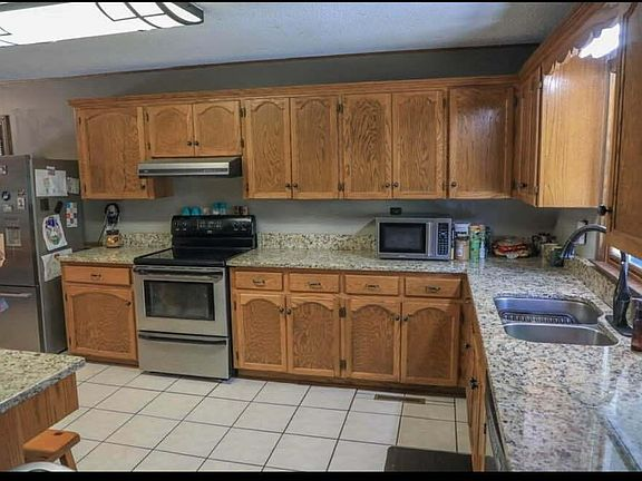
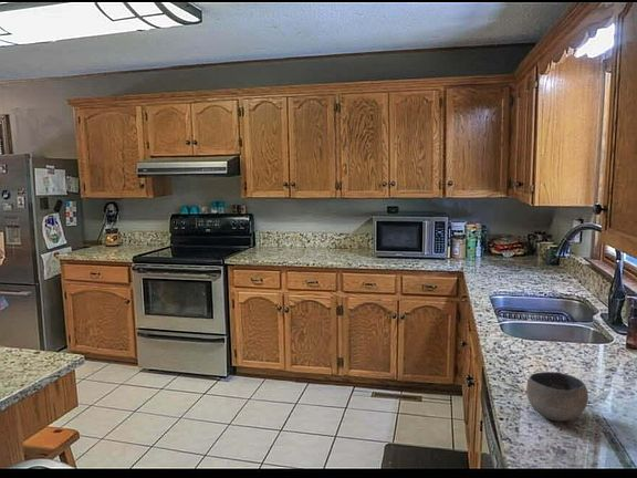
+ bowl [525,371,589,423]
